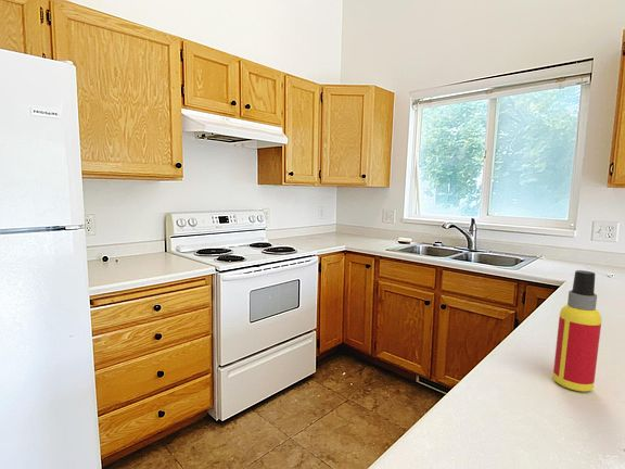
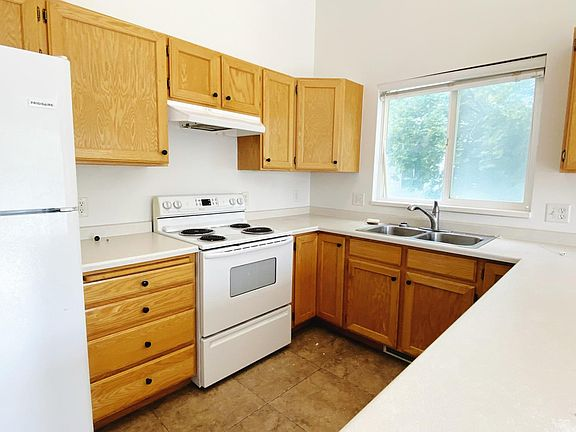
- spray bottle [552,269,602,393]
